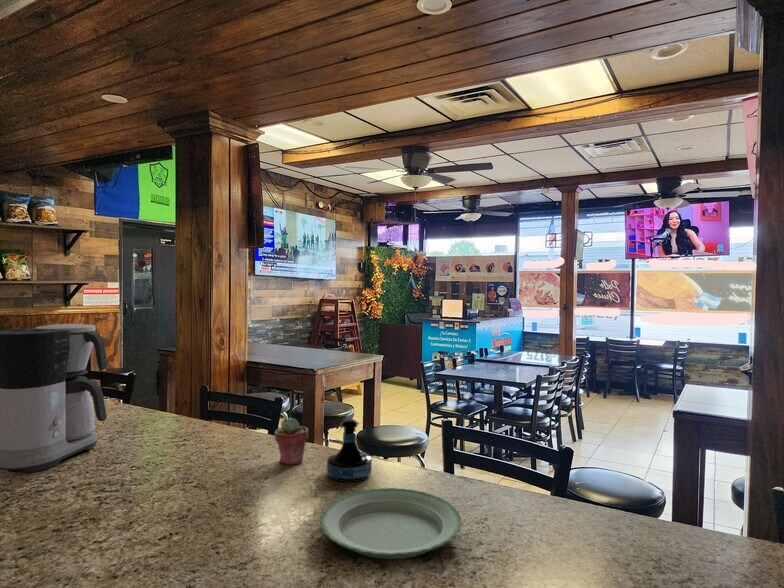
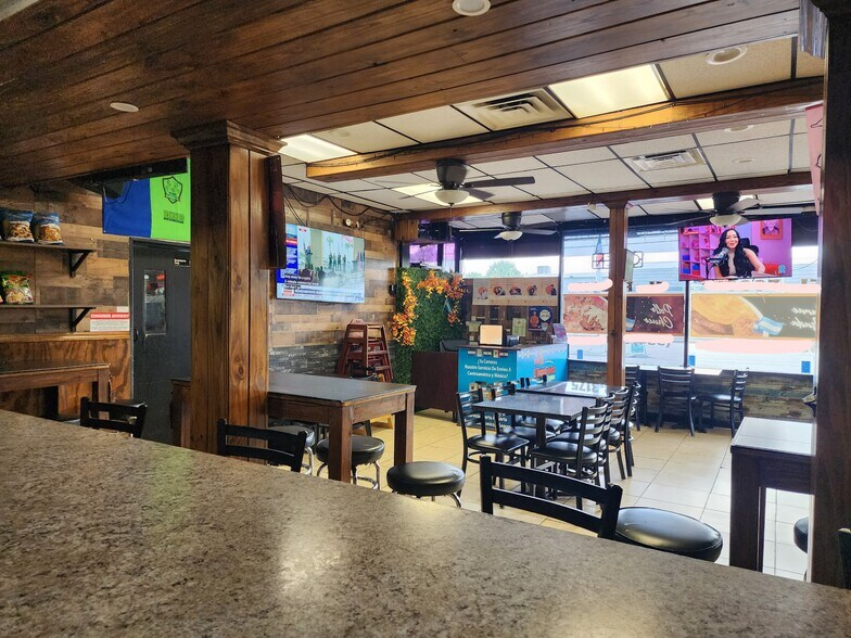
- coffee maker [0,323,109,473]
- tequila bottle [326,418,373,483]
- potted succulent [273,417,309,466]
- plate [319,487,463,560]
